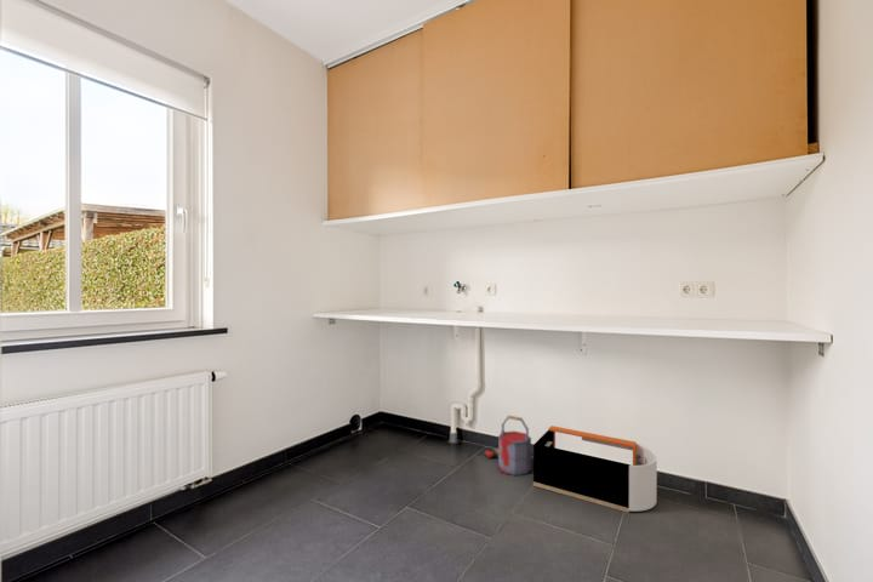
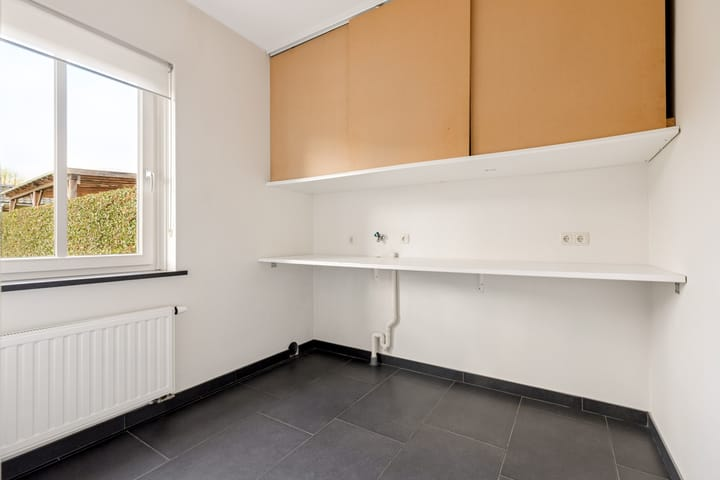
- storage bin [532,424,658,514]
- bucket [484,415,532,477]
